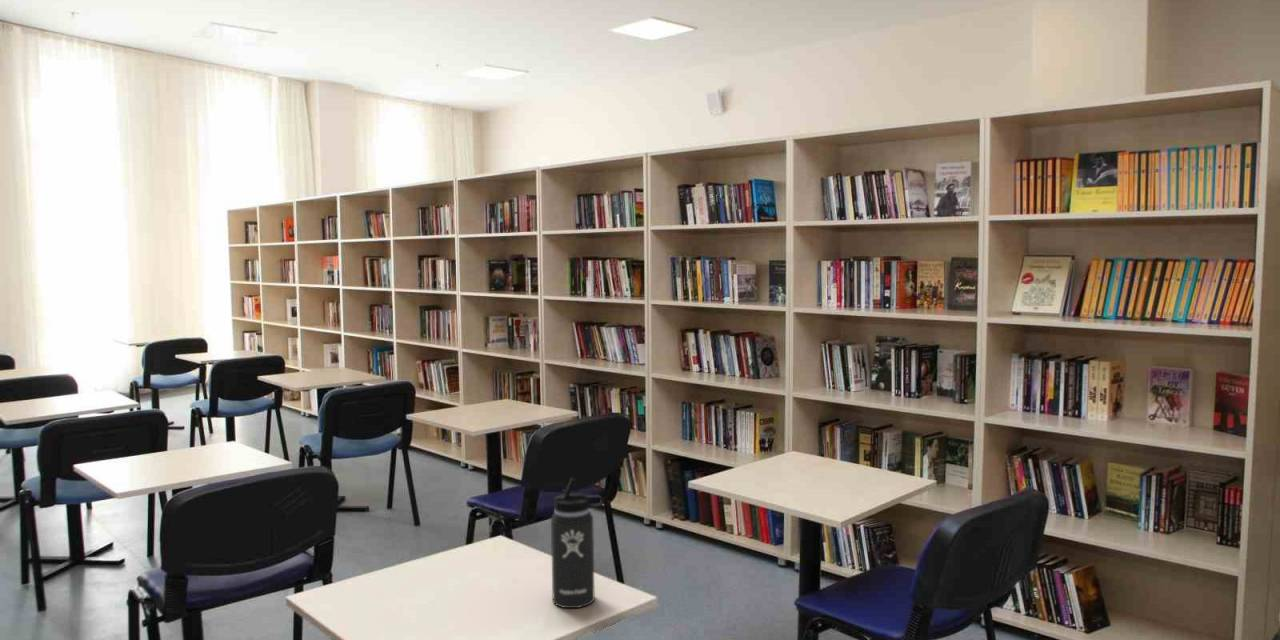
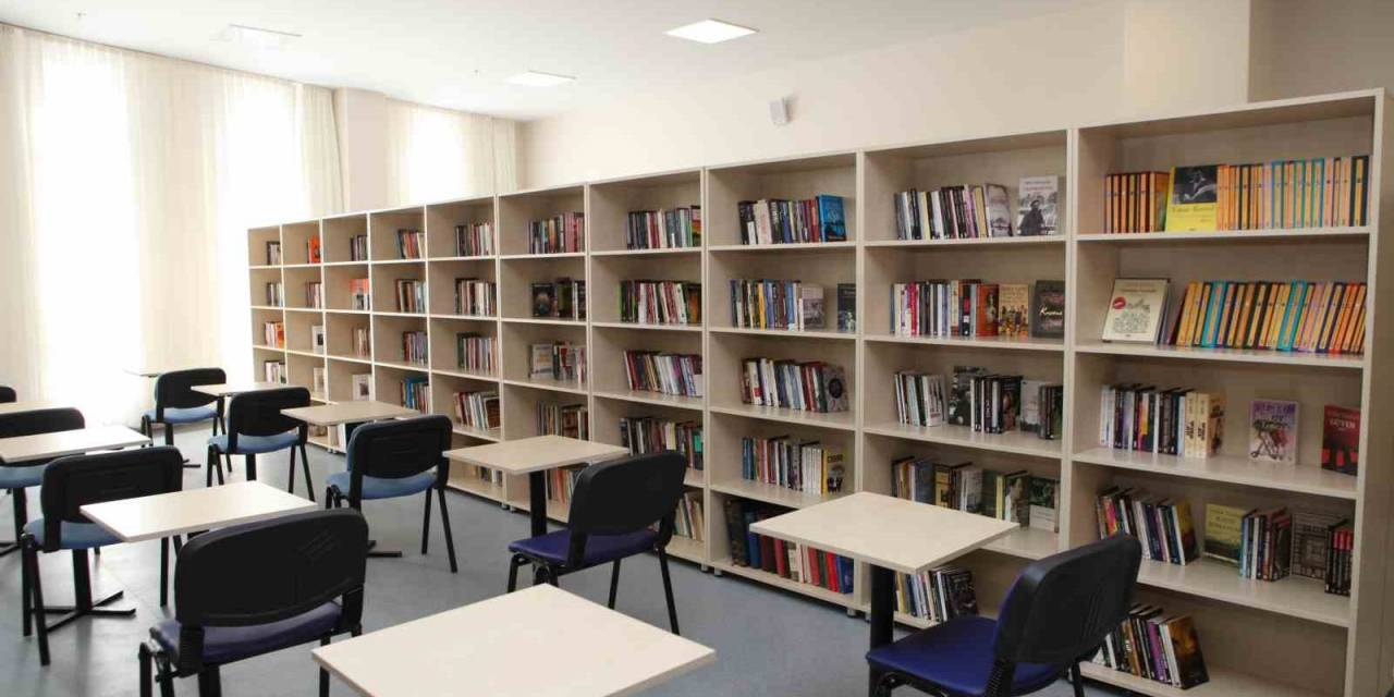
- thermos bottle [550,476,604,609]
